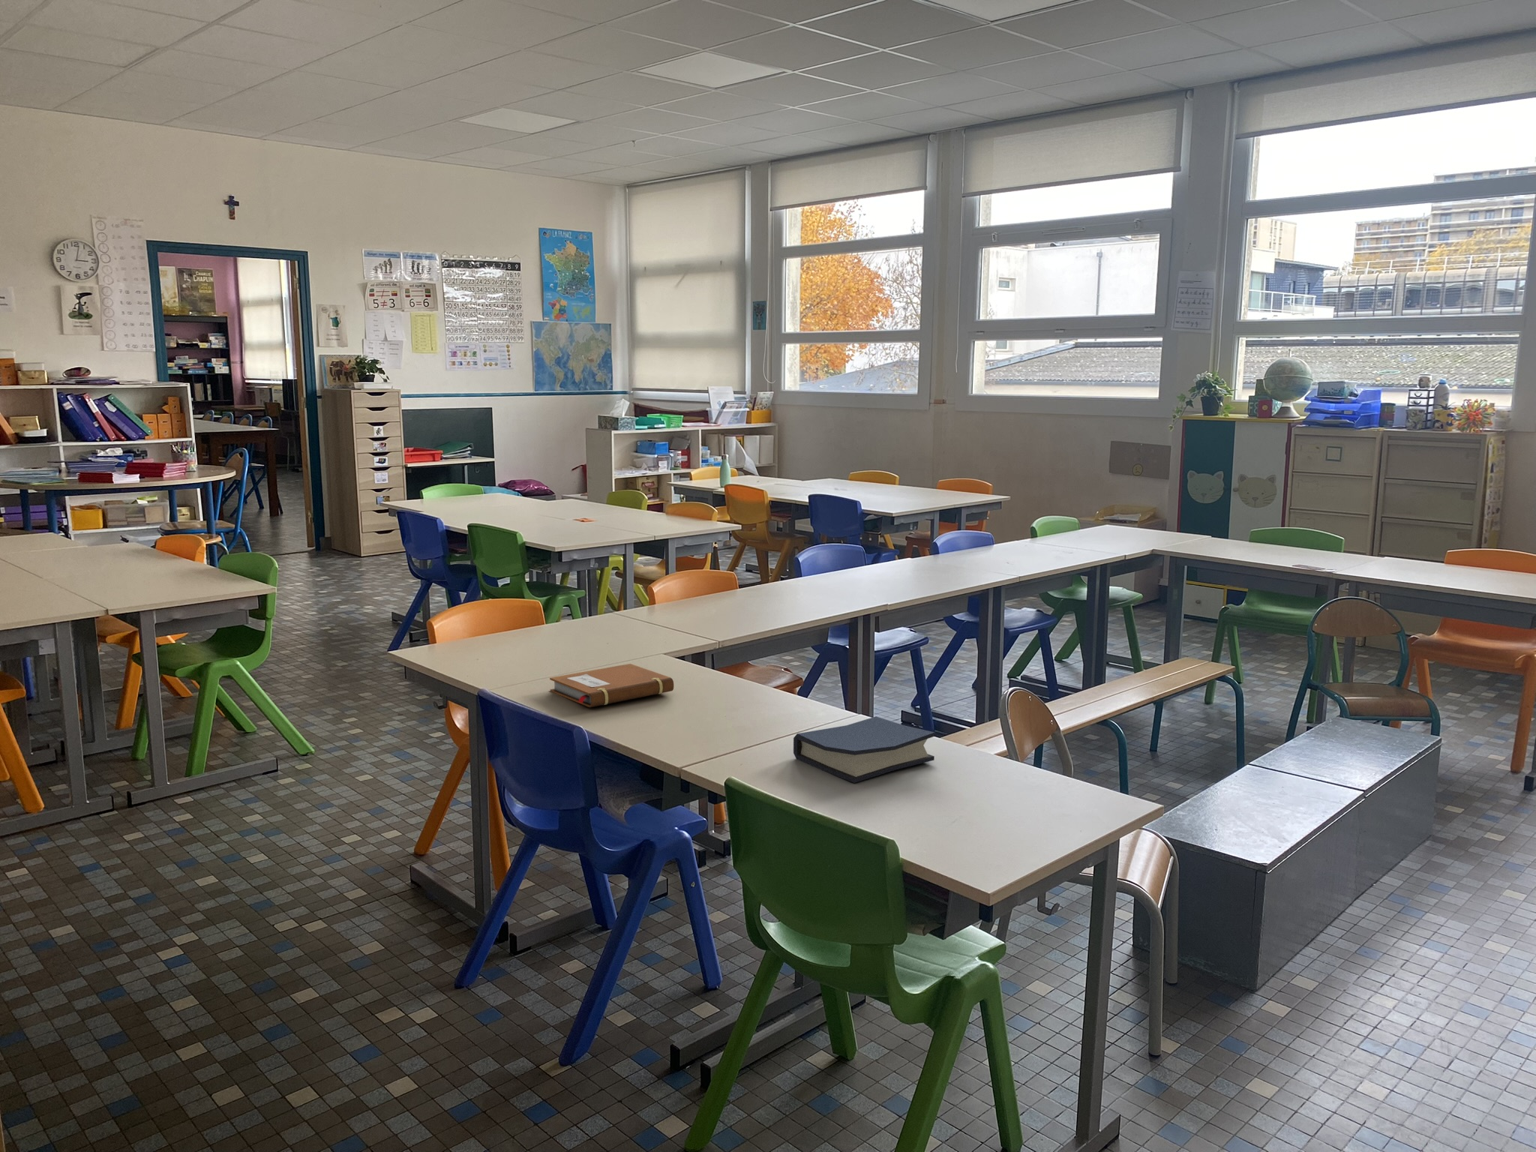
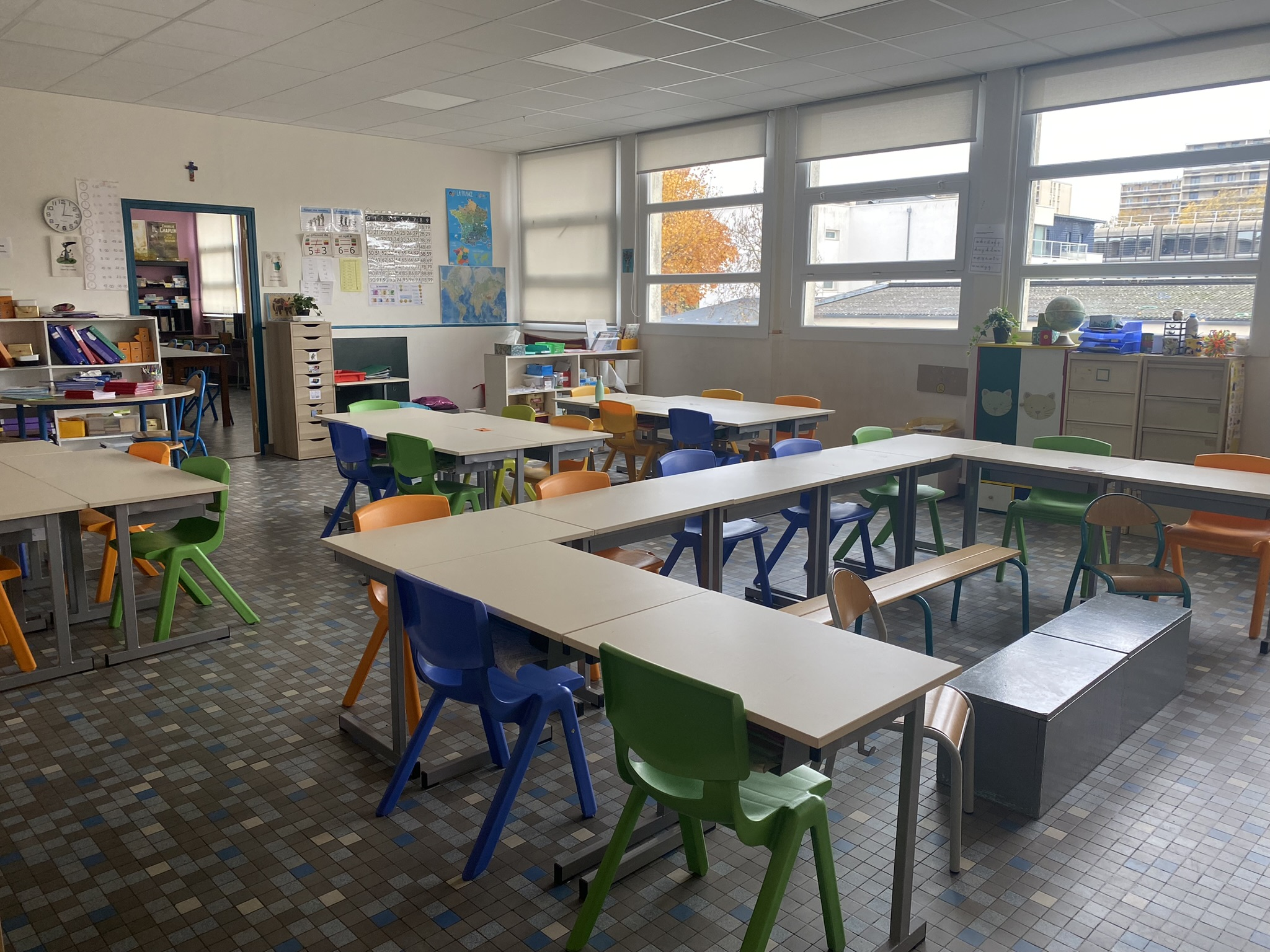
- notebook [549,663,674,708]
- hardback book [792,715,935,784]
